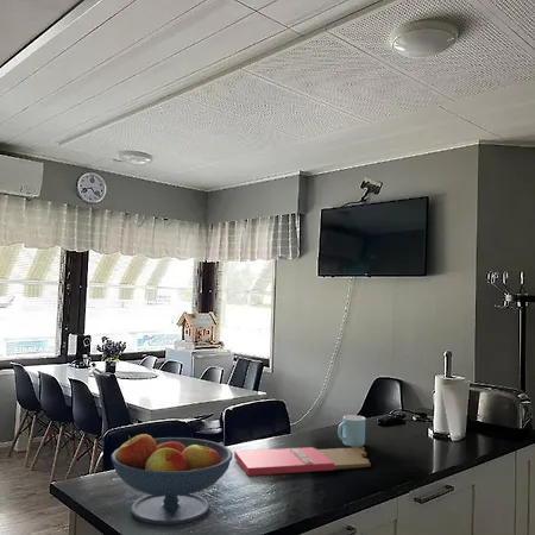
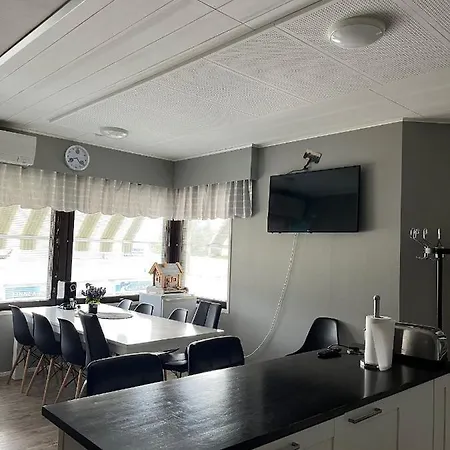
- mug [336,414,366,447]
- cutting board [233,446,372,477]
- fruit bowl [111,433,233,525]
